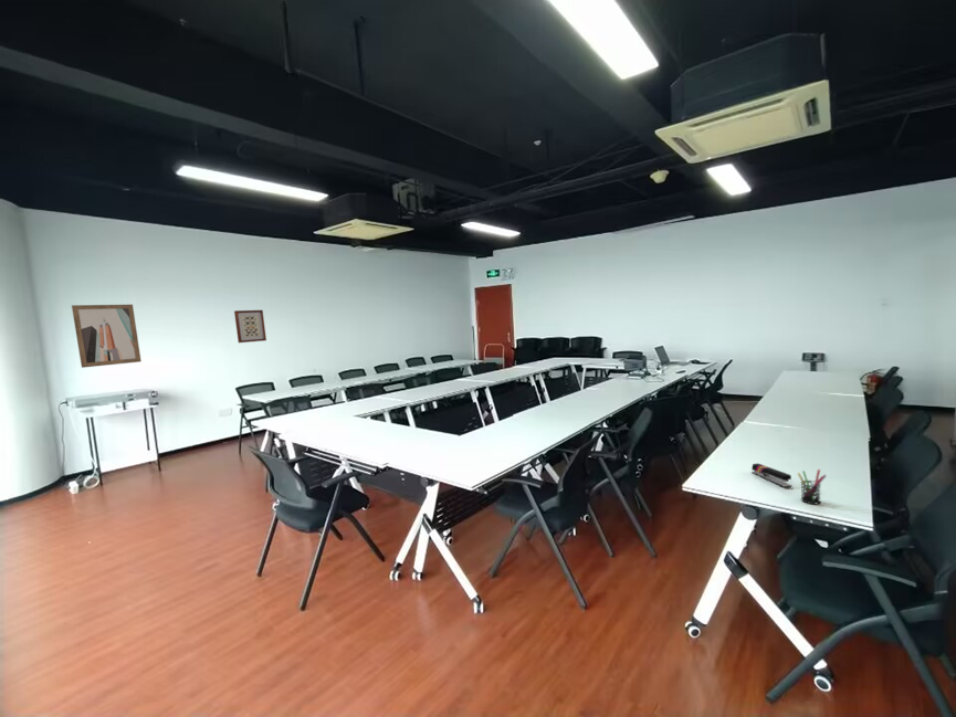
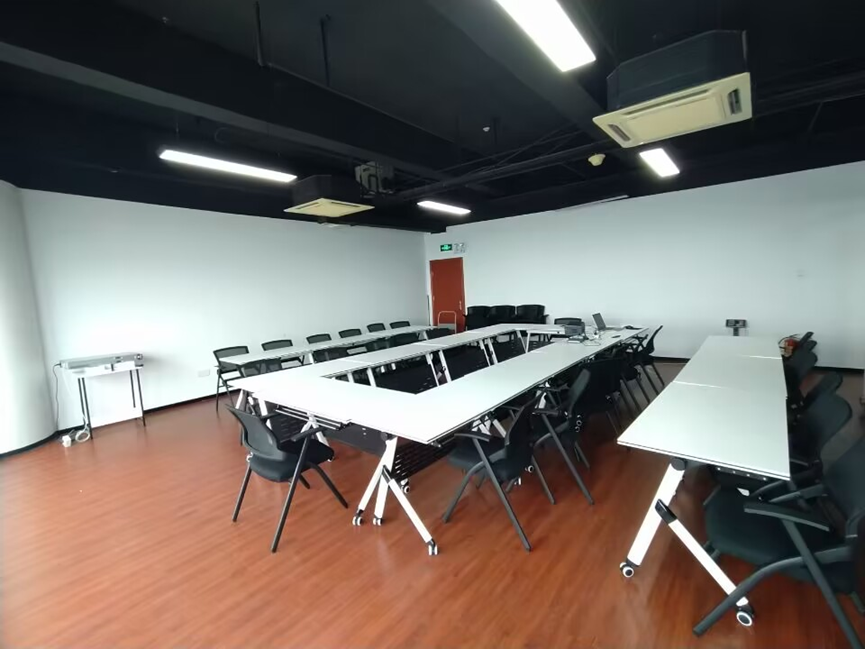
- pen holder [797,468,828,505]
- wall art [71,304,143,369]
- stapler [750,462,794,489]
- wall art [233,309,267,344]
